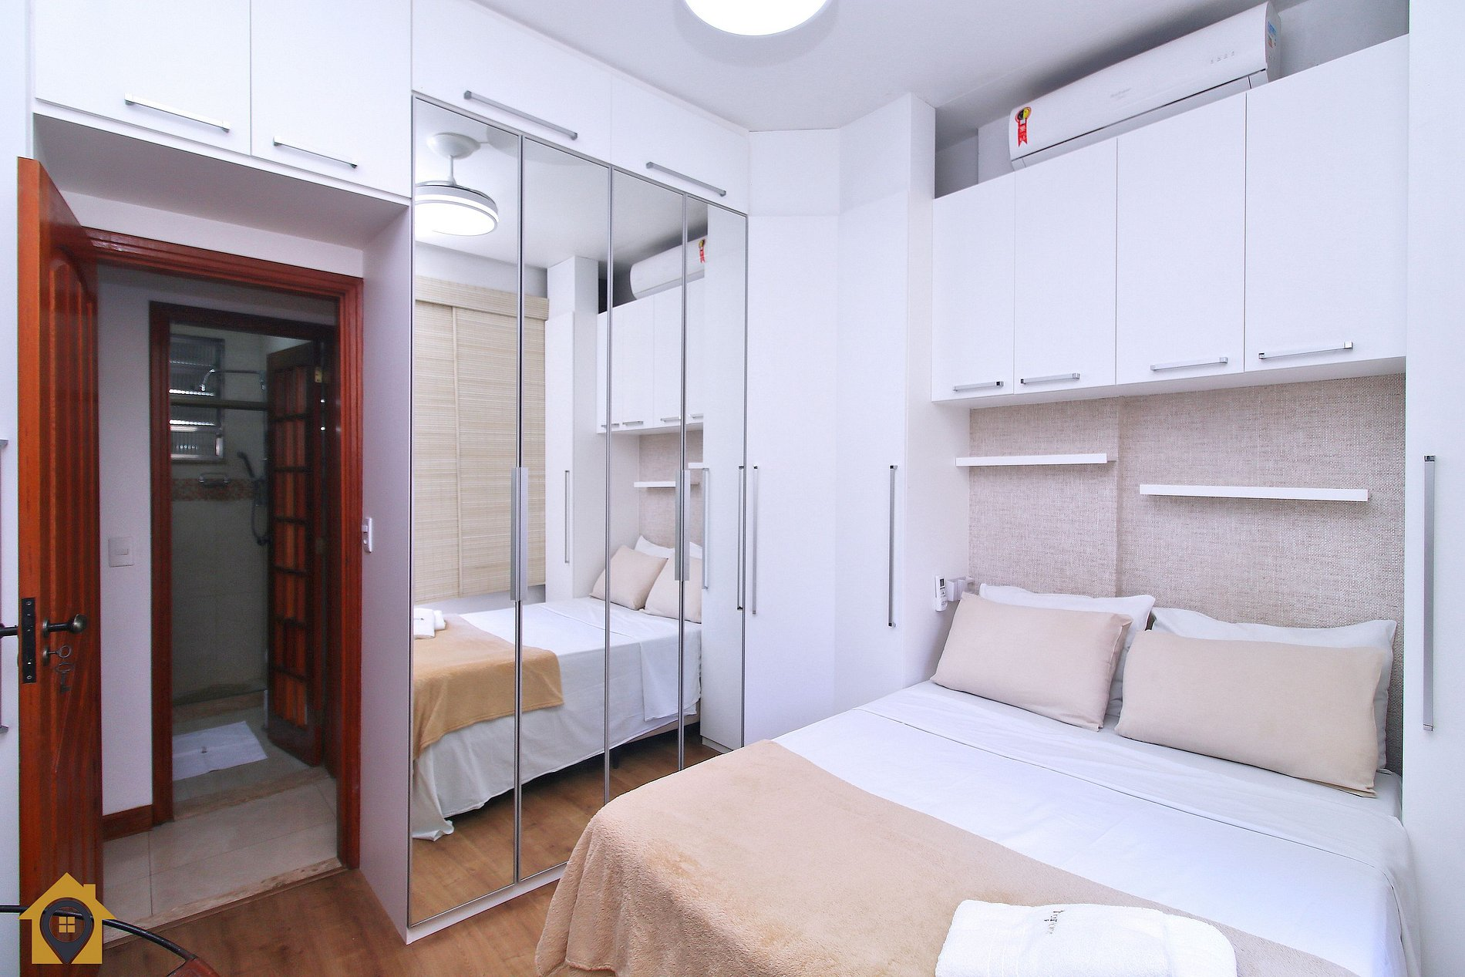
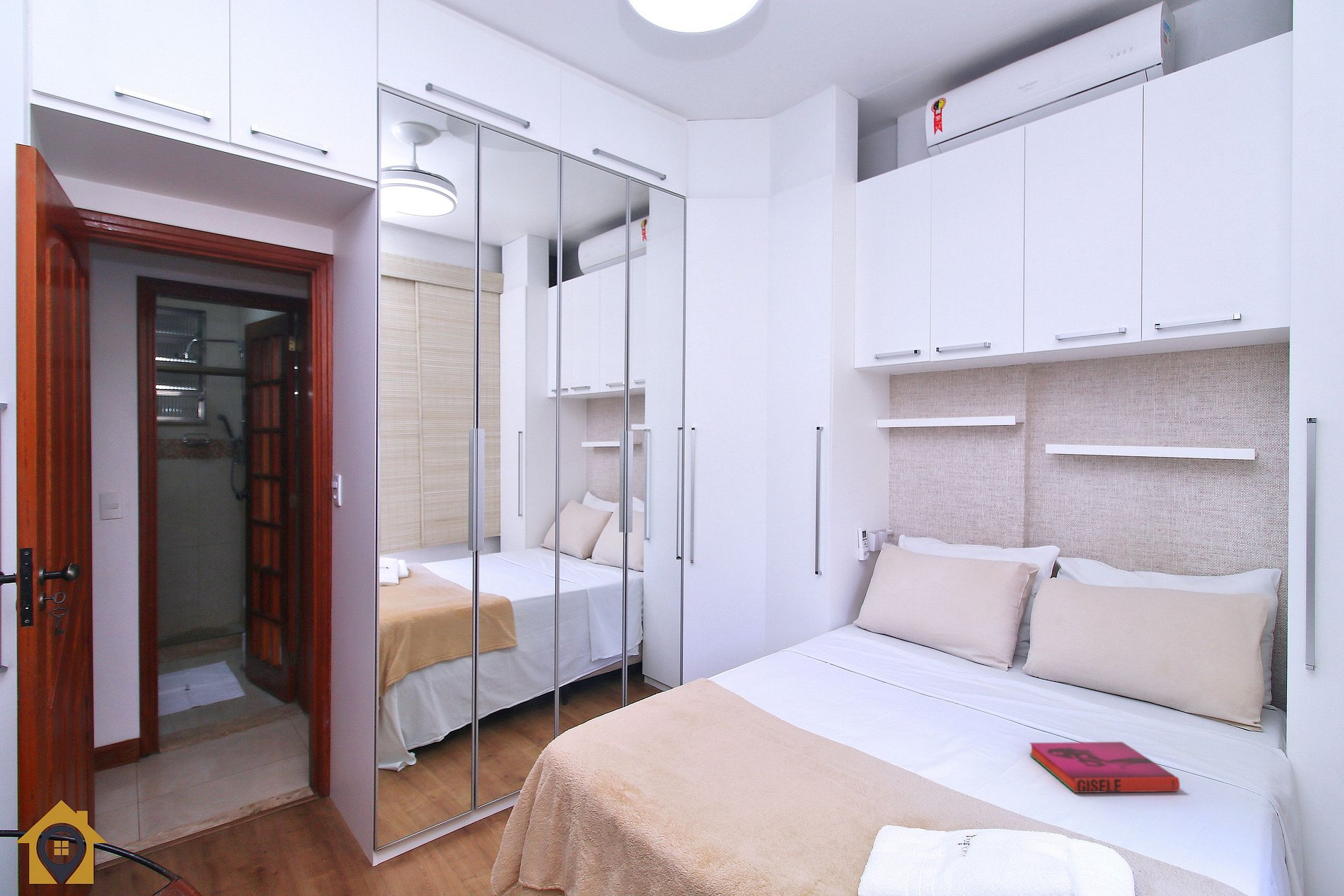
+ hardback book [1029,741,1181,793]
